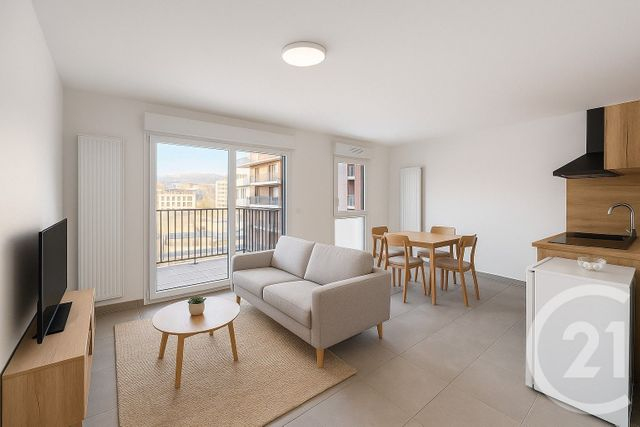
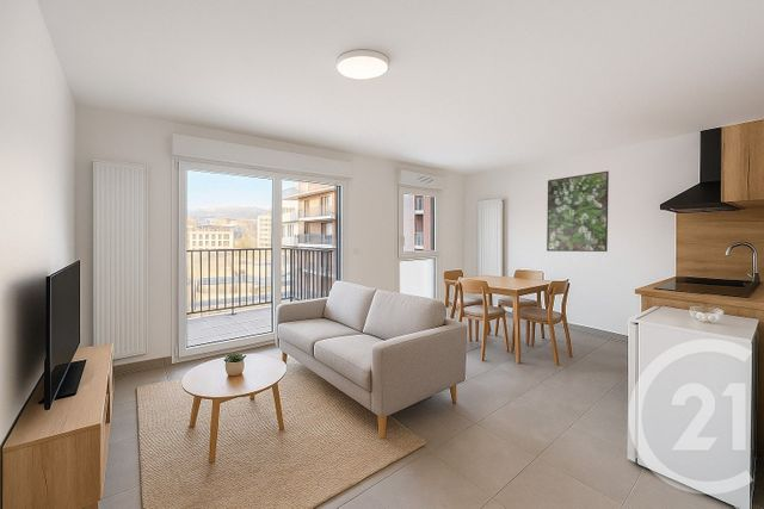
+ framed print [546,170,610,253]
